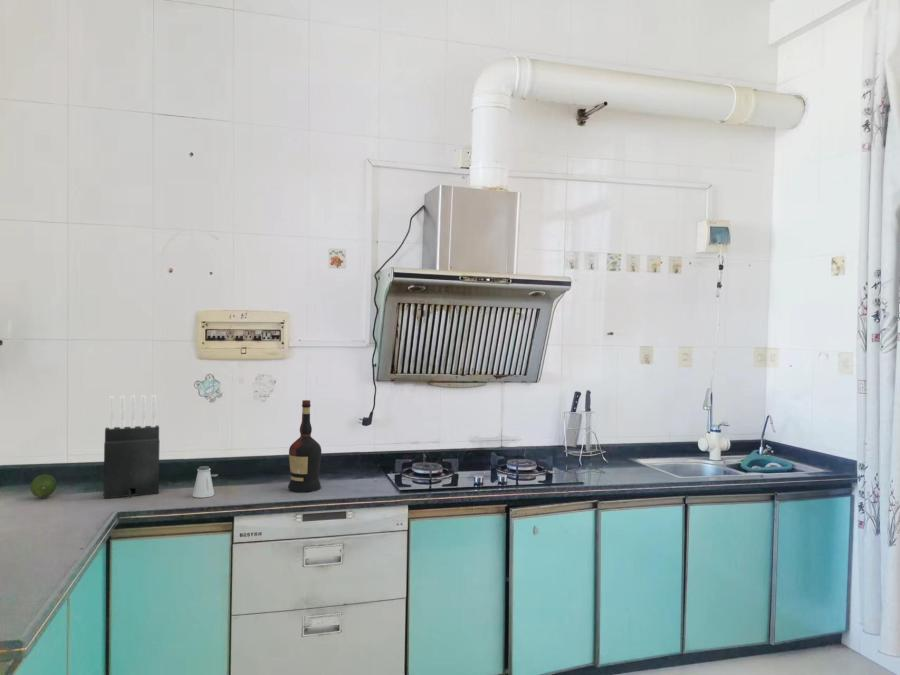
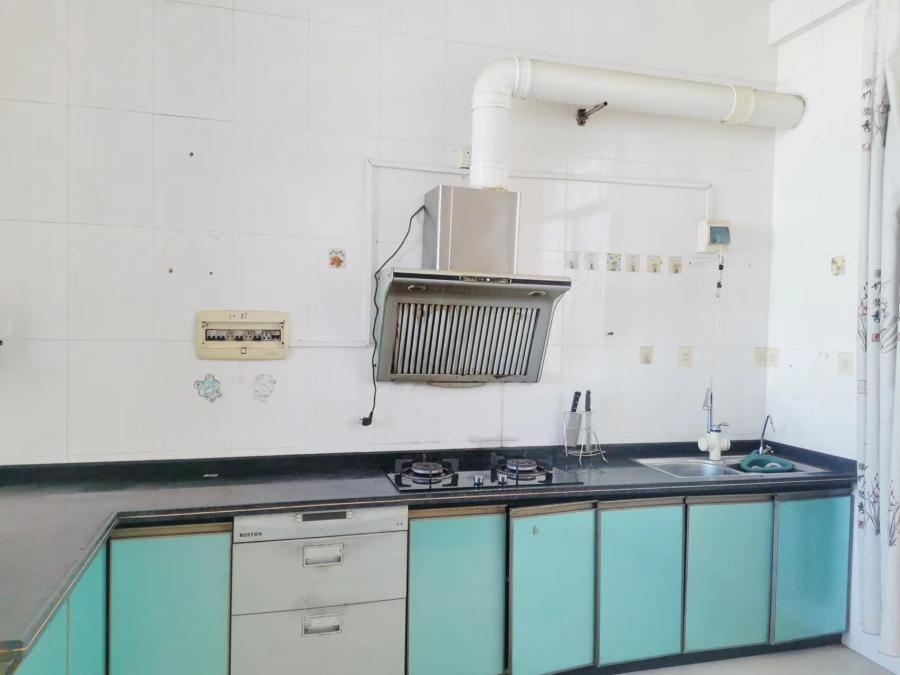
- saltshaker [192,465,215,499]
- liquor [287,399,322,493]
- knife block [102,394,161,499]
- fruit [30,473,58,499]
